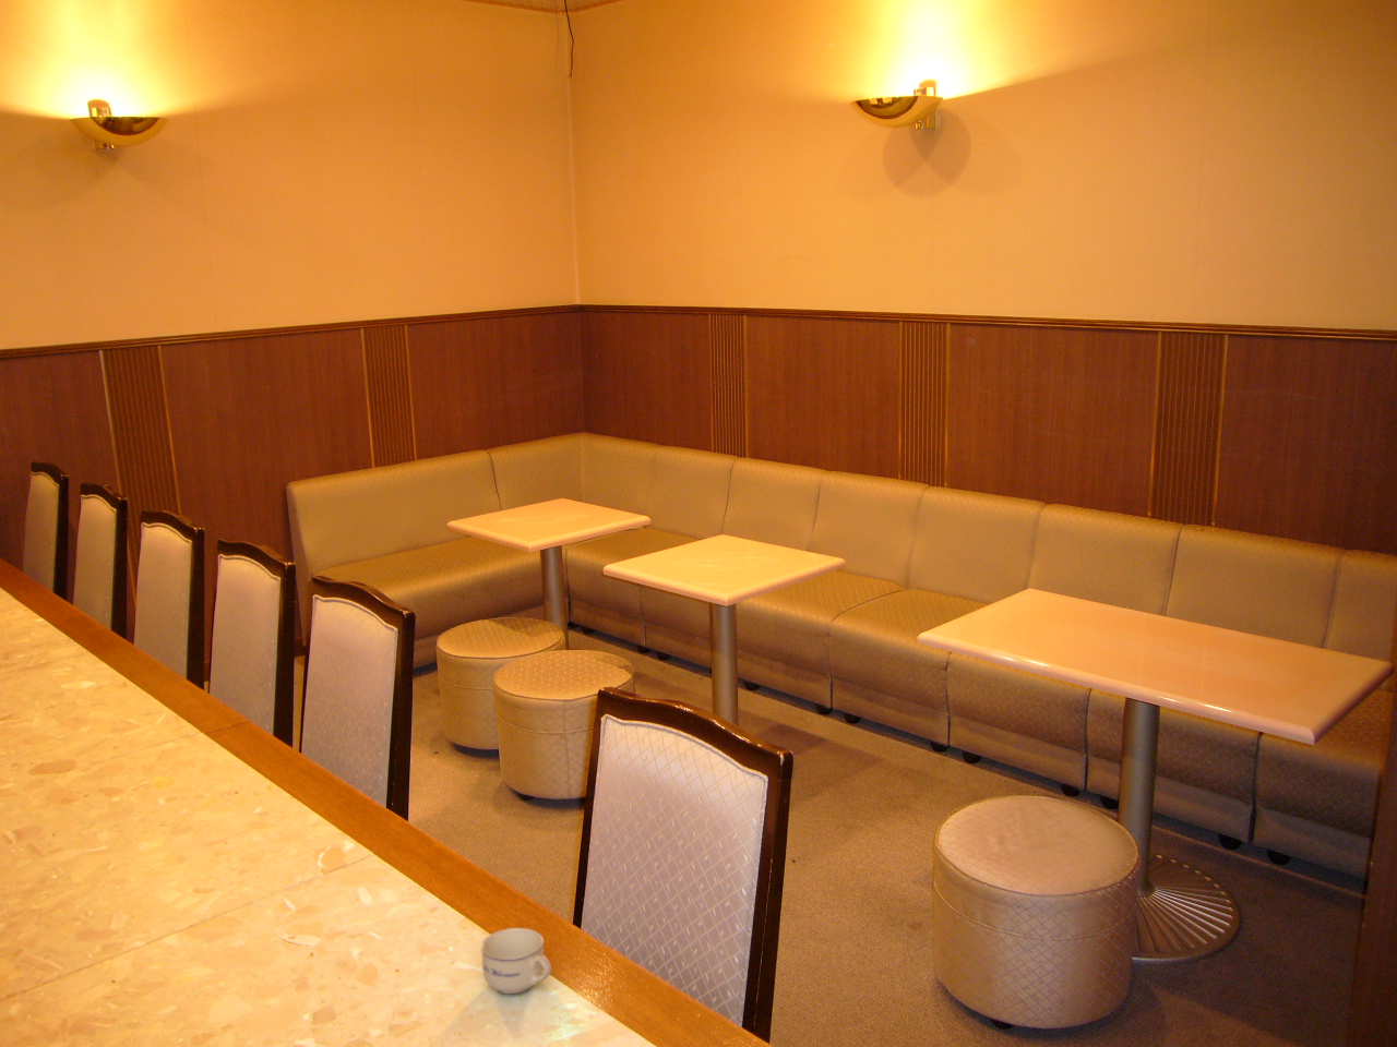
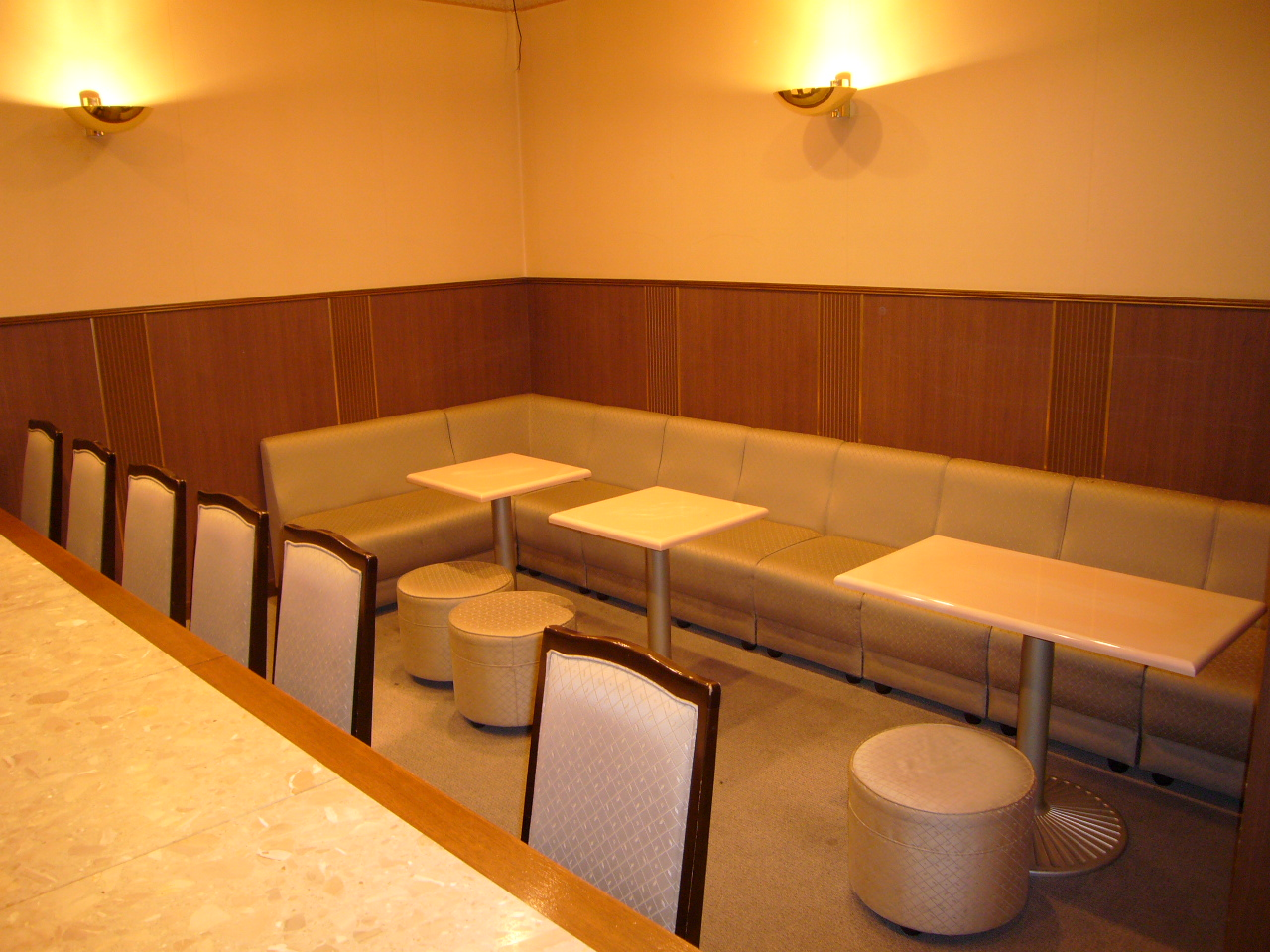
- cup [481,927,552,994]
